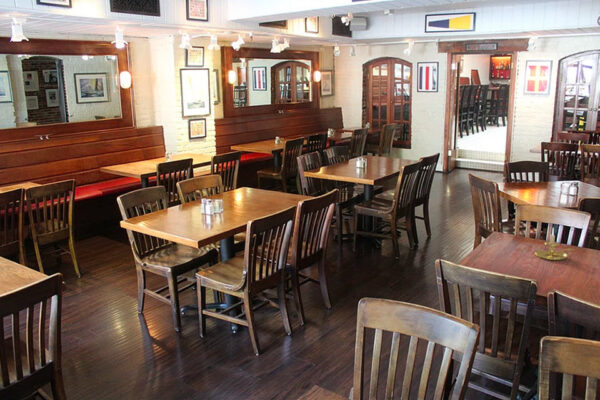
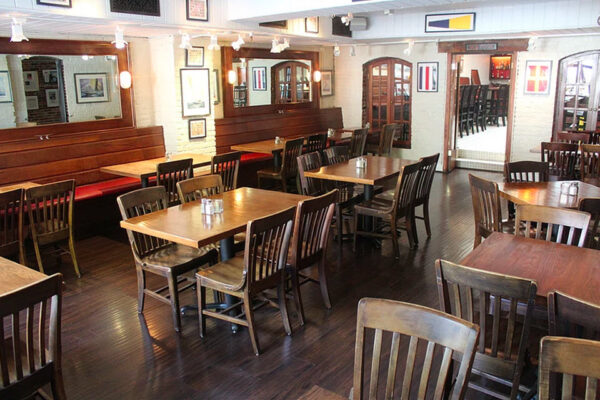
- candle holder [534,226,575,261]
